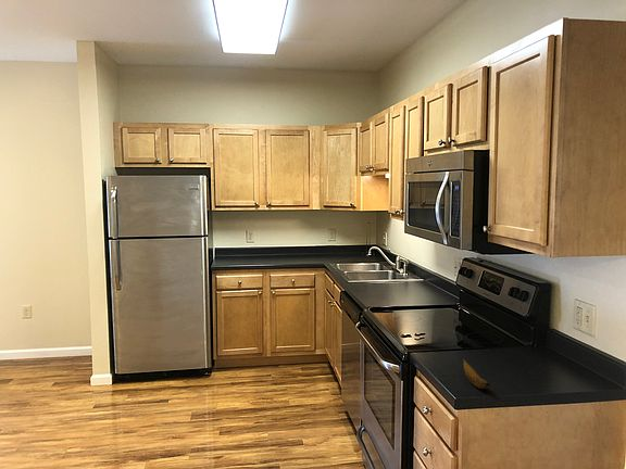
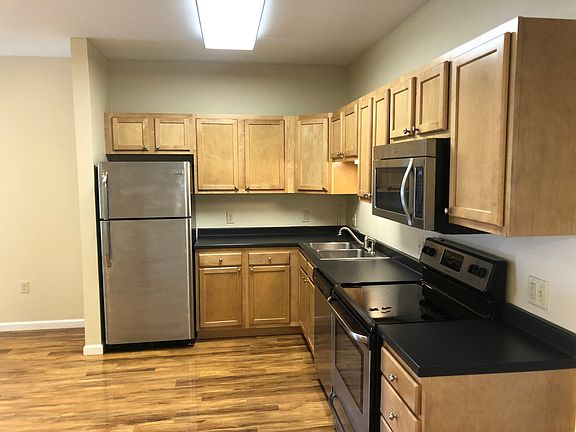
- banana [462,357,491,390]
